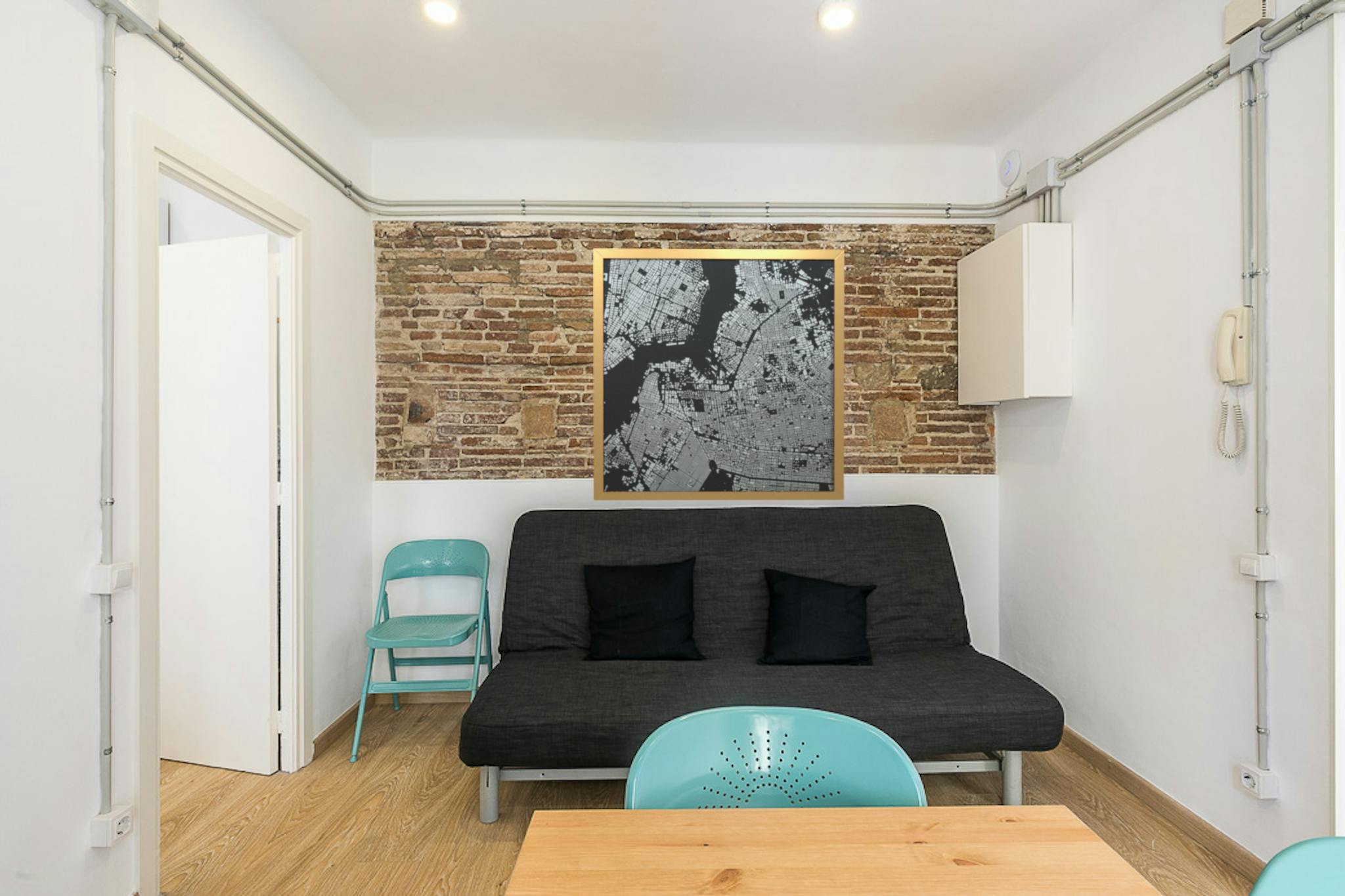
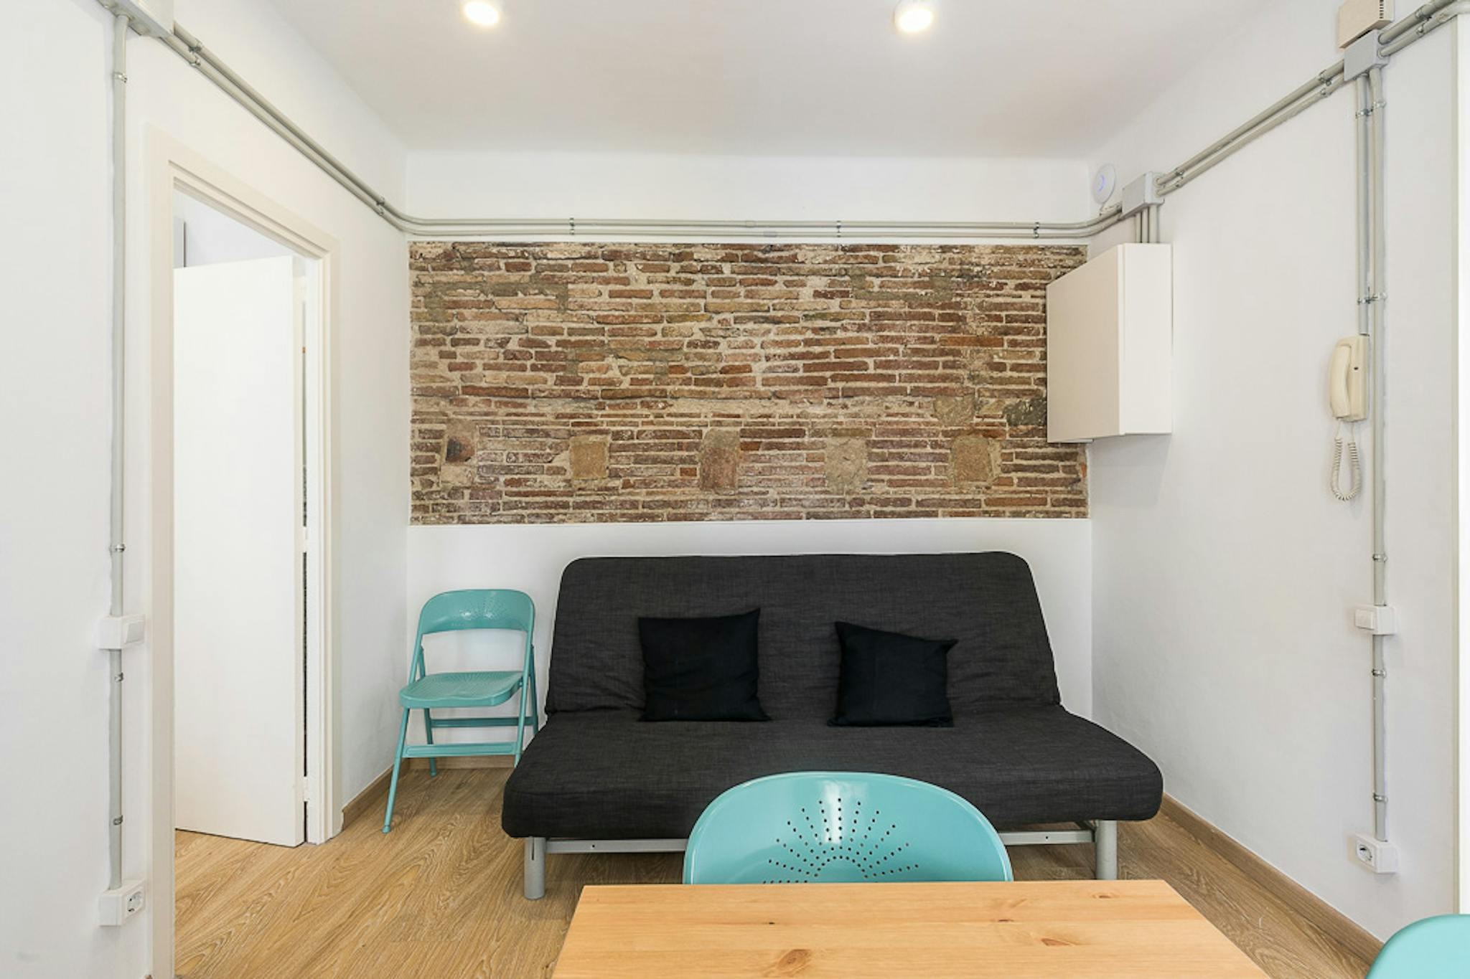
- wall art [592,247,845,501]
